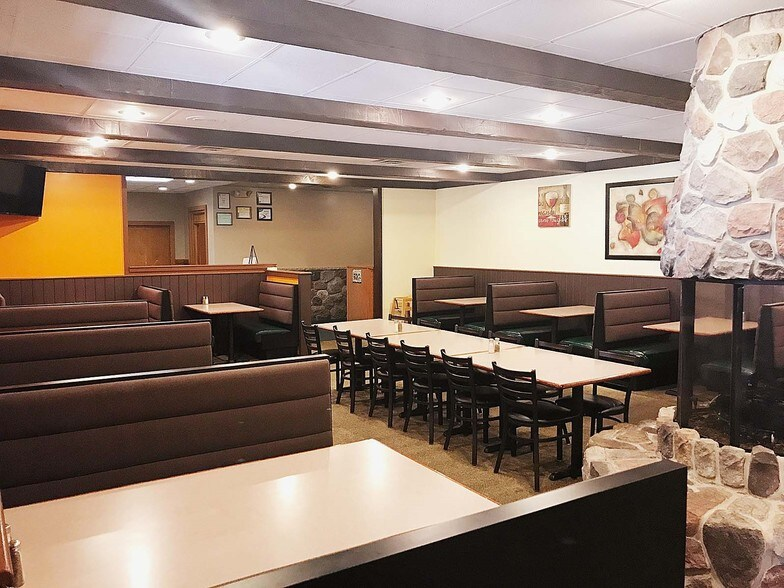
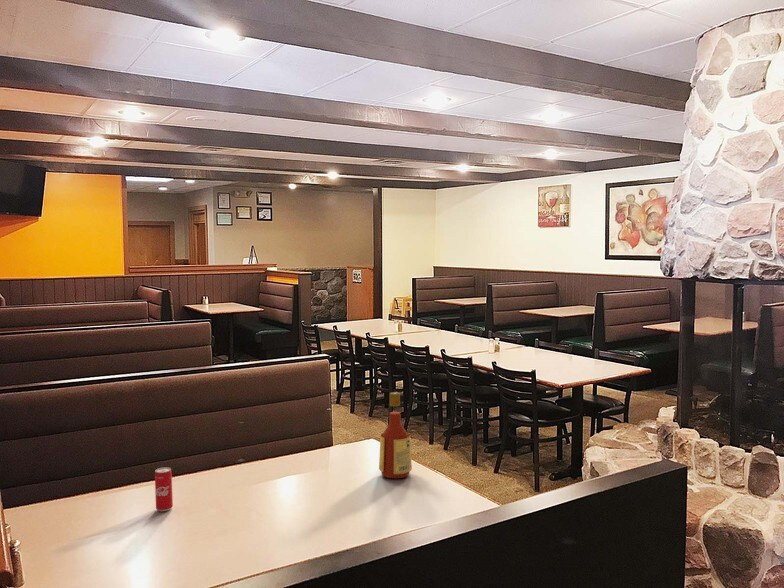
+ bottle [378,391,413,479]
+ beverage can [154,466,174,512]
